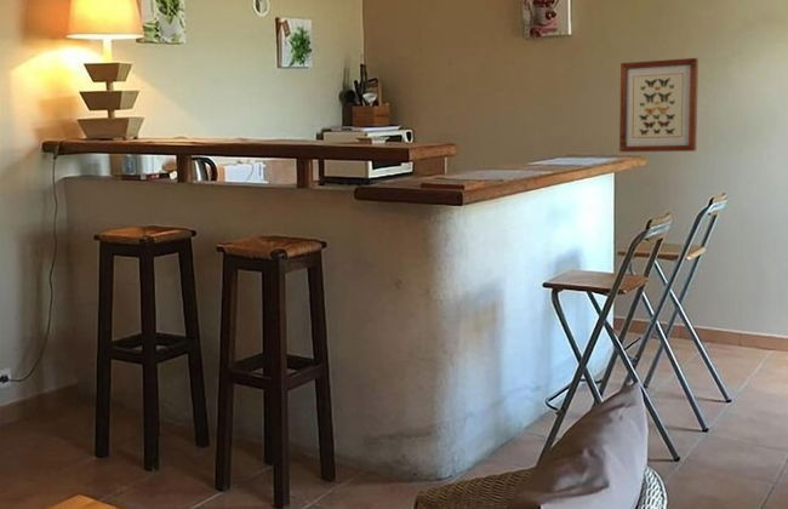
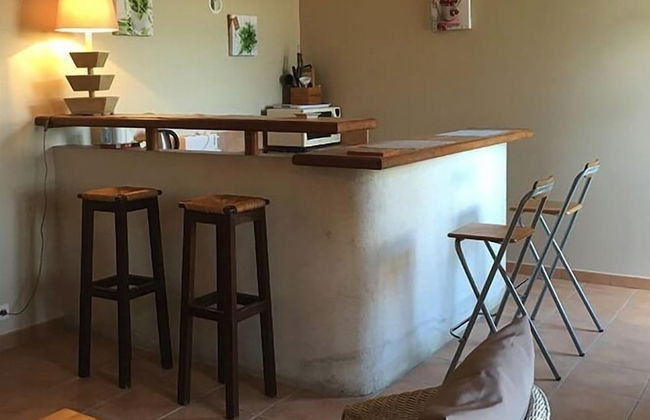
- wall art [618,57,700,153]
